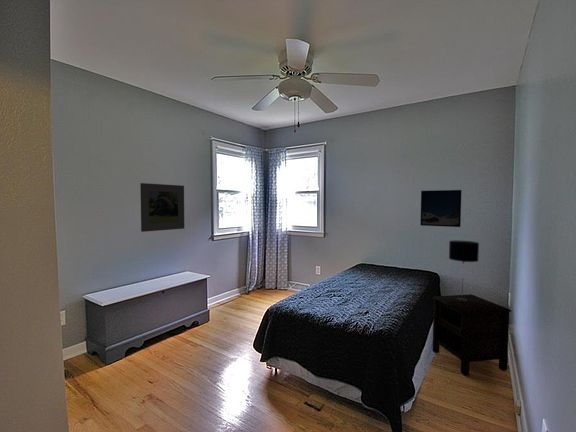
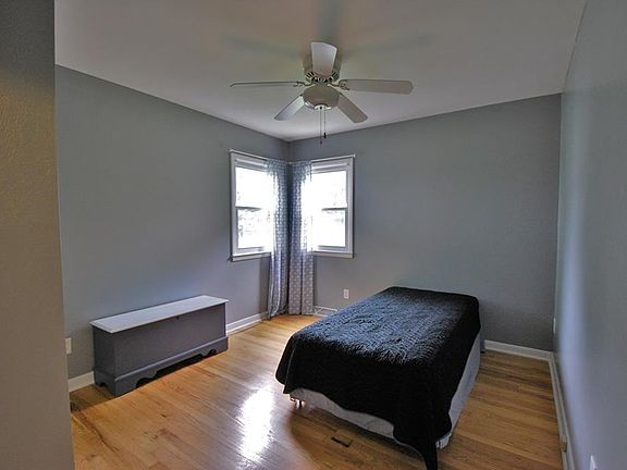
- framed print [139,182,185,233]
- table lamp [448,240,480,301]
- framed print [419,189,462,228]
- nightstand [431,293,513,376]
